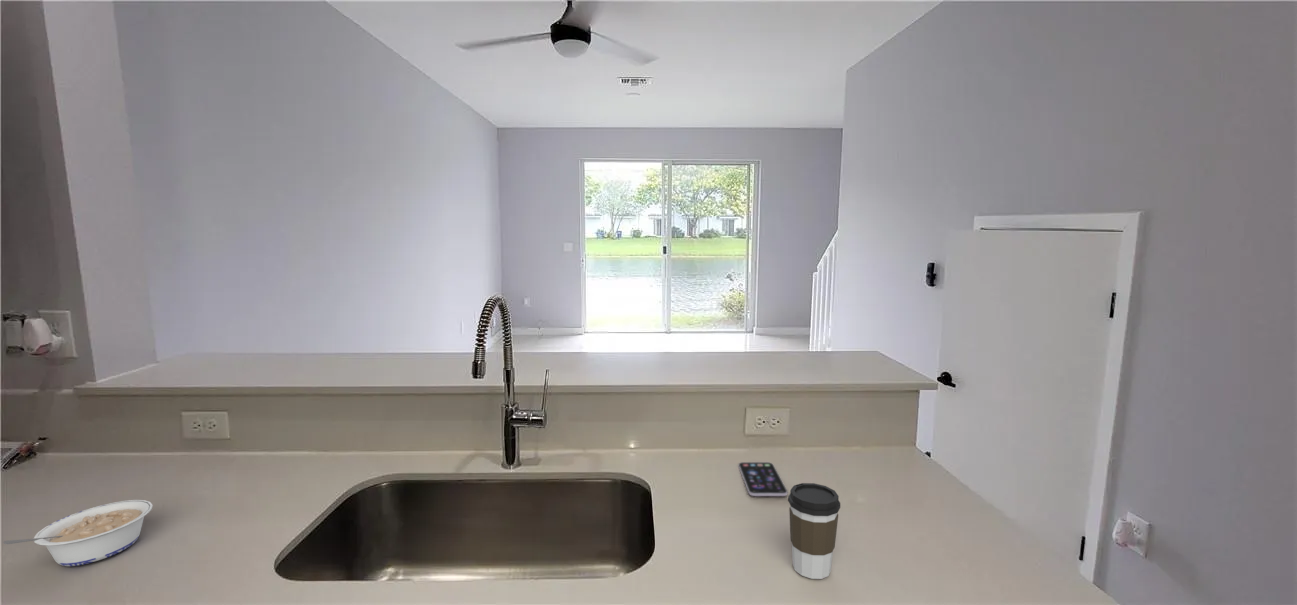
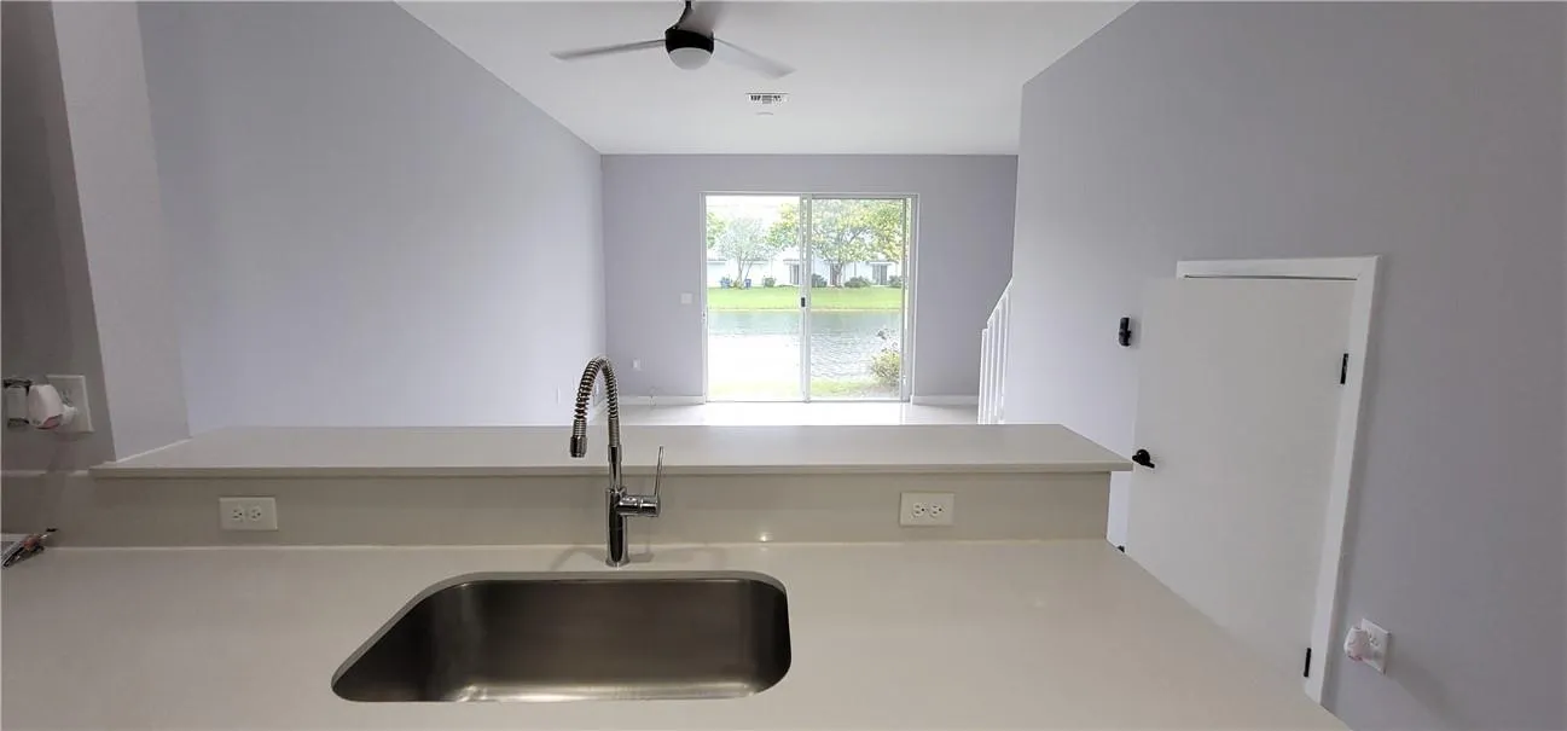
- legume [2,499,154,567]
- coffee cup [787,482,841,580]
- smartphone [738,461,789,497]
